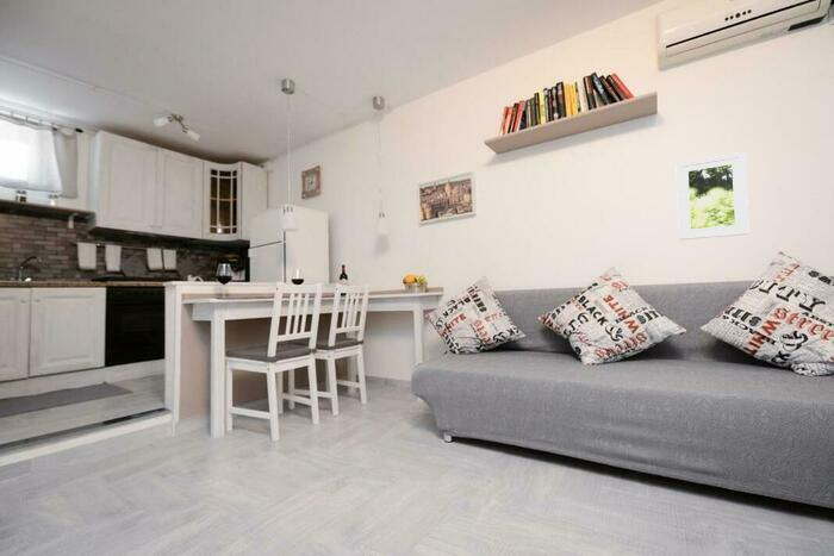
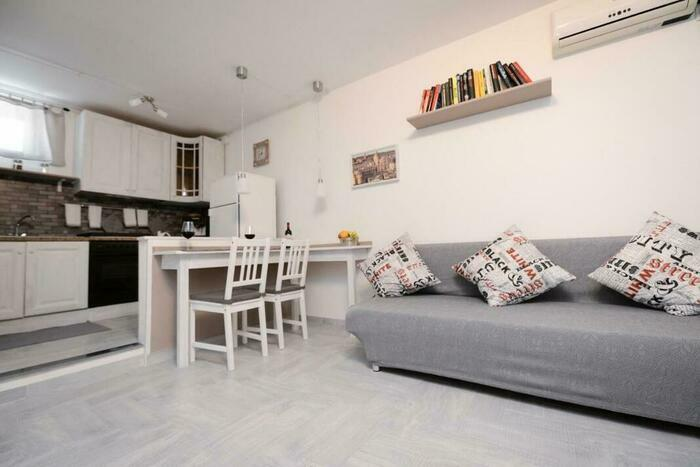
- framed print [674,151,751,240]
